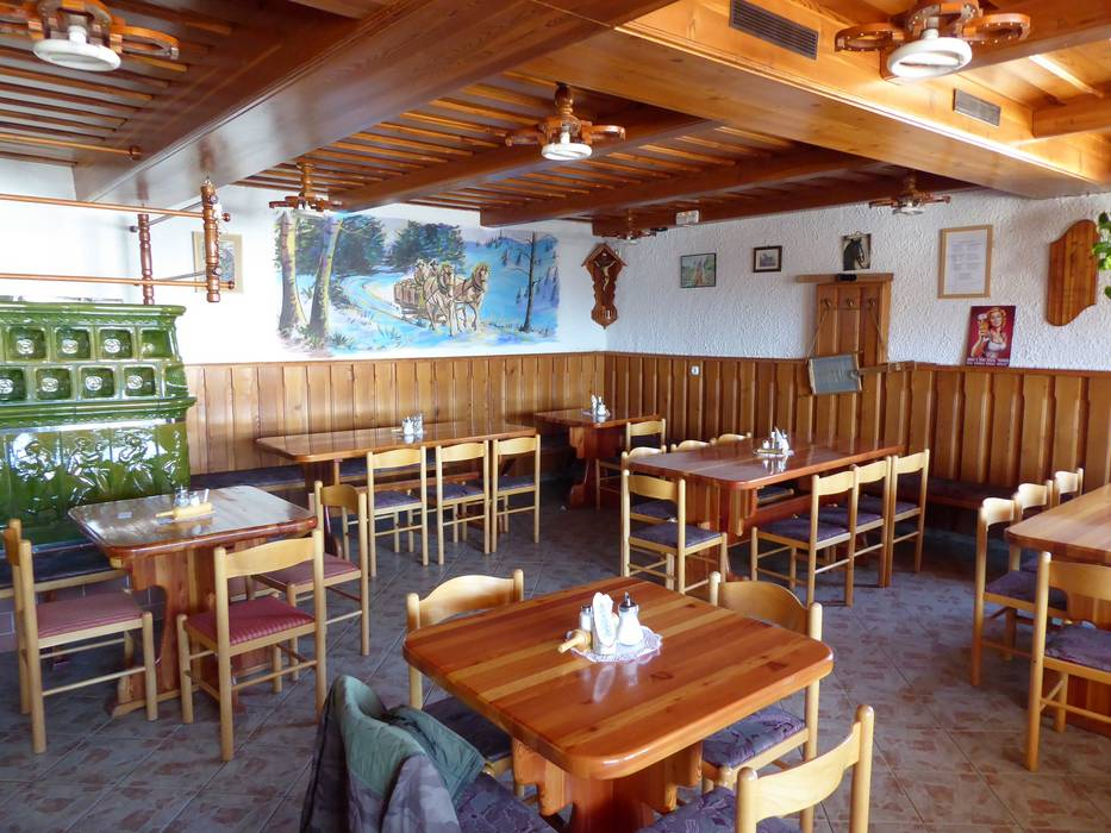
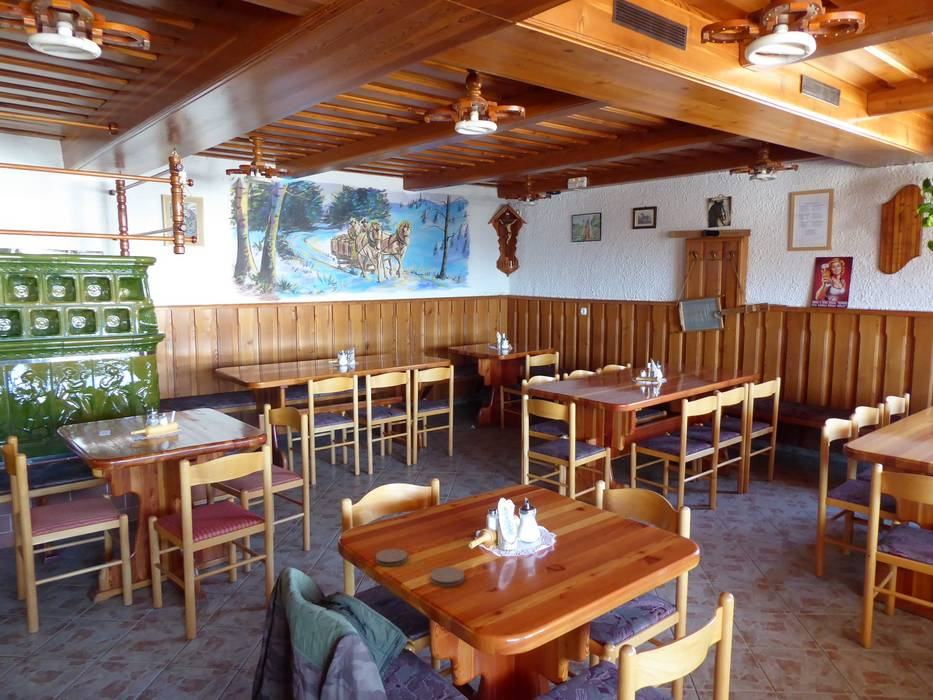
+ coaster [375,548,408,567]
+ coaster [430,566,465,587]
